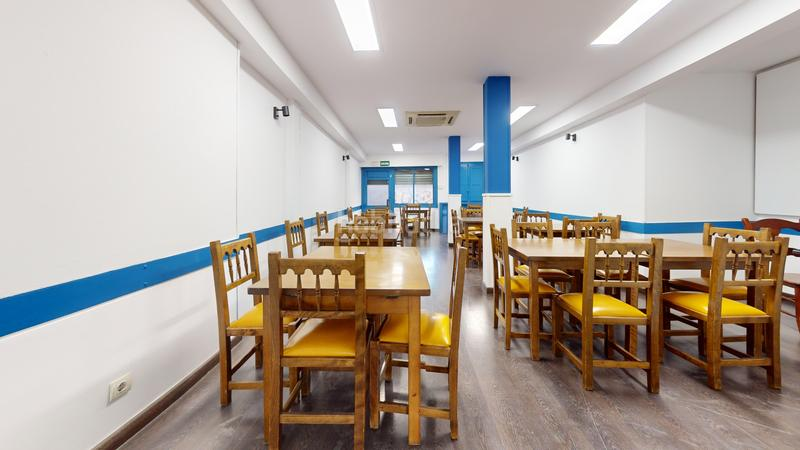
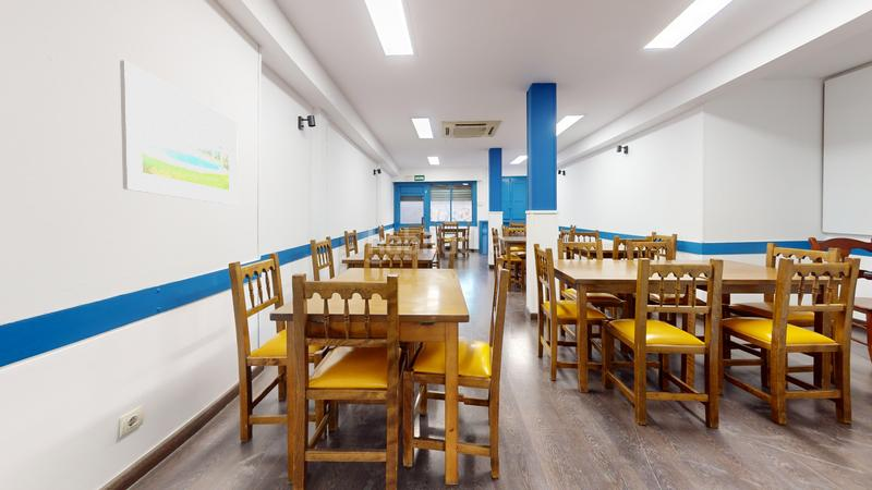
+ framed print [119,59,239,206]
